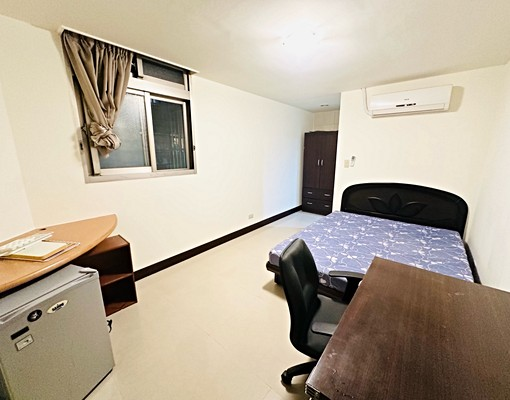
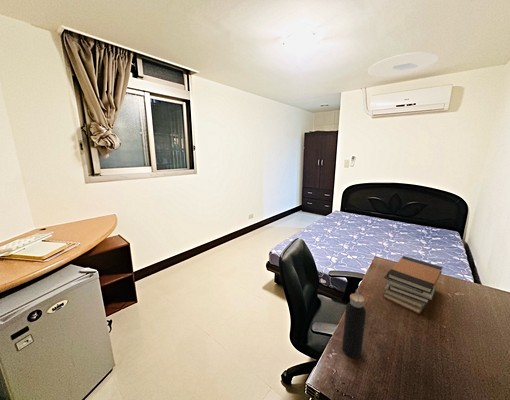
+ ceiling light [367,51,439,78]
+ book stack [381,255,444,315]
+ water bottle [341,289,367,359]
